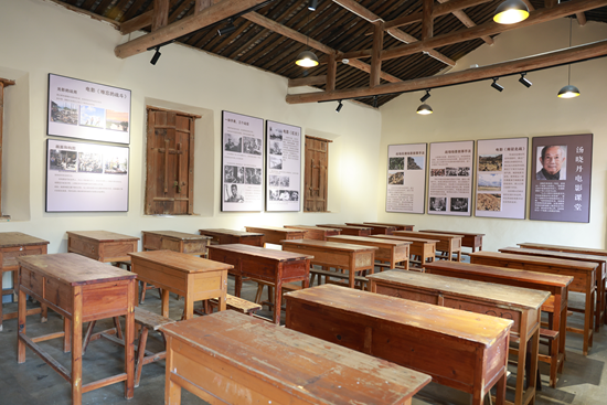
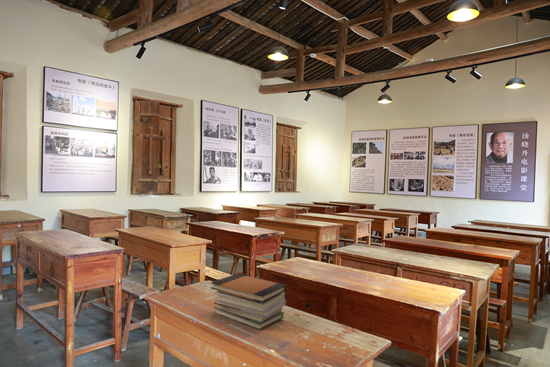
+ book stack [210,273,287,331]
